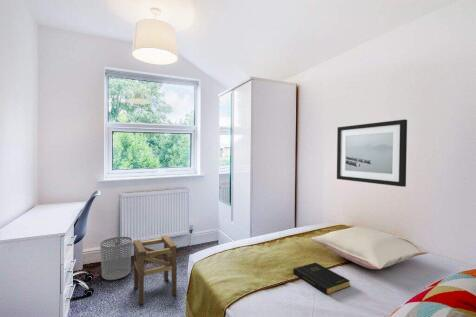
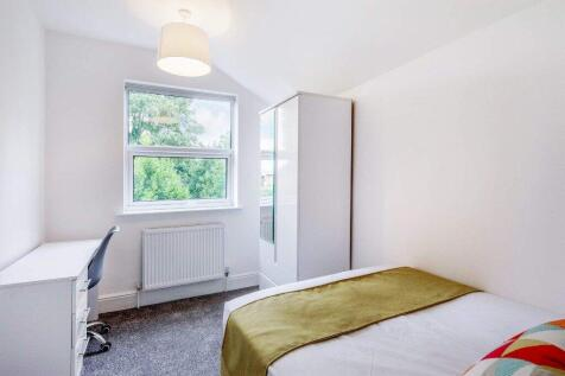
- pillow [310,225,430,270]
- stool [133,234,178,306]
- book [292,262,351,296]
- waste bin [99,236,133,281]
- wall art [336,118,408,188]
